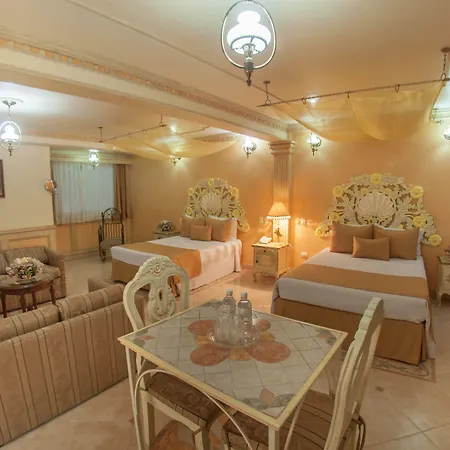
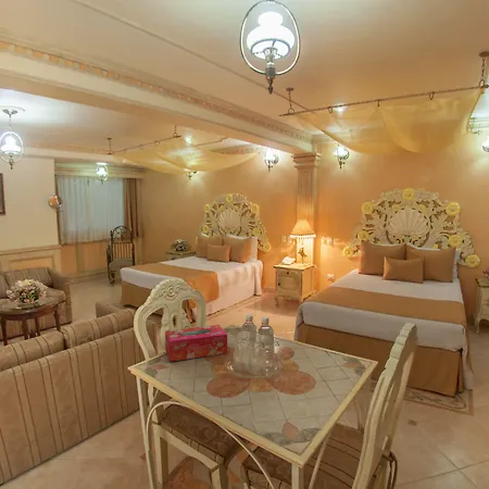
+ tissue box [164,324,228,363]
